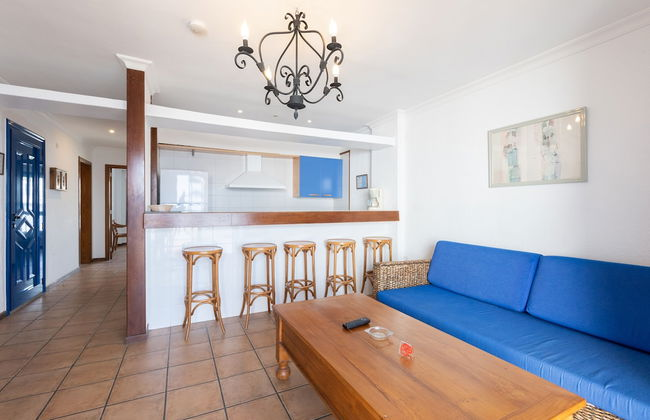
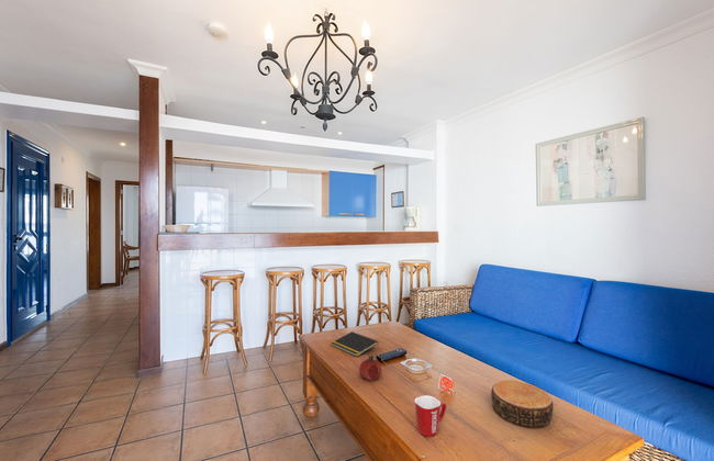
+ notepad [330,330,379,358]
+ fruit [358,355,382,382]
+ bowl [490,380,555,429]
+ mug [414,394,447,438]
